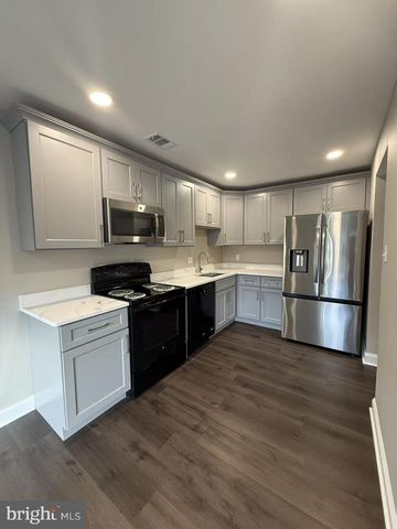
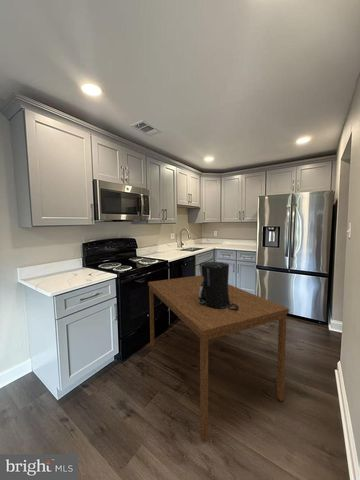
+ coffee maker [198,261,239,311]
+ dining table [147,274,290,442]
